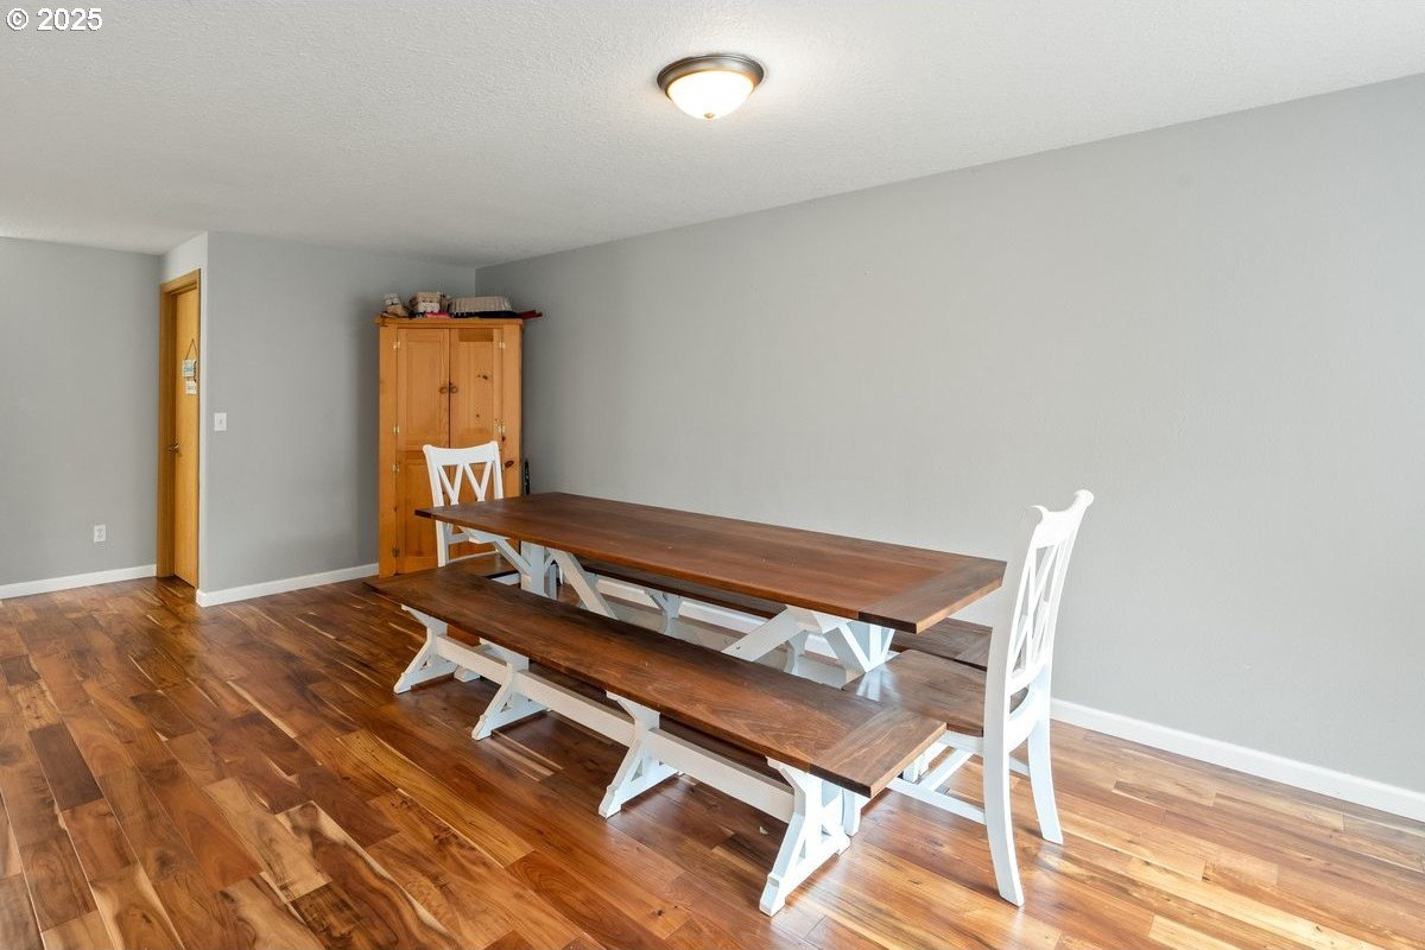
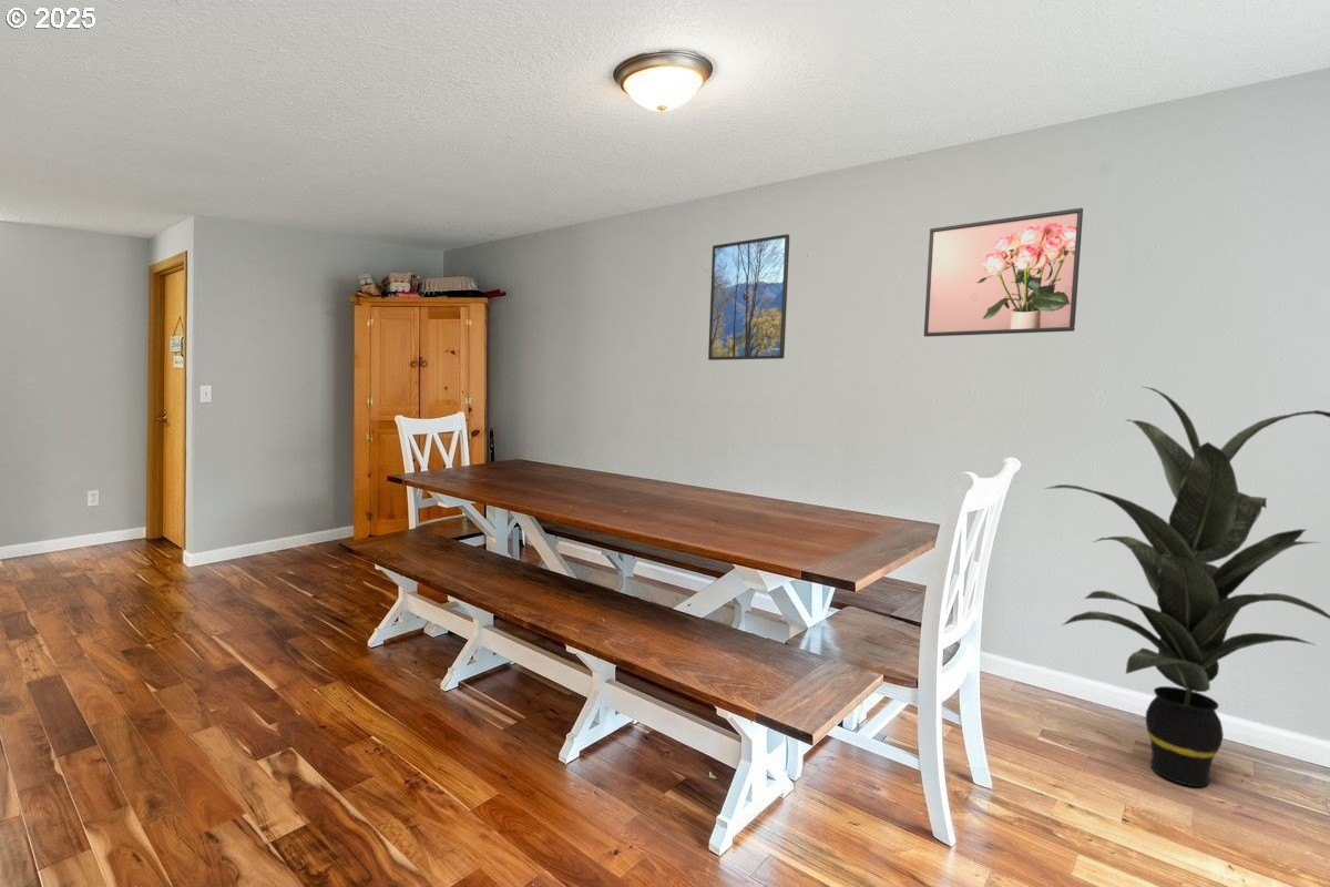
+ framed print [707,233,790,361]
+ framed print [923,206,1084,338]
+ indoor plant [1043,386,1330,788]
